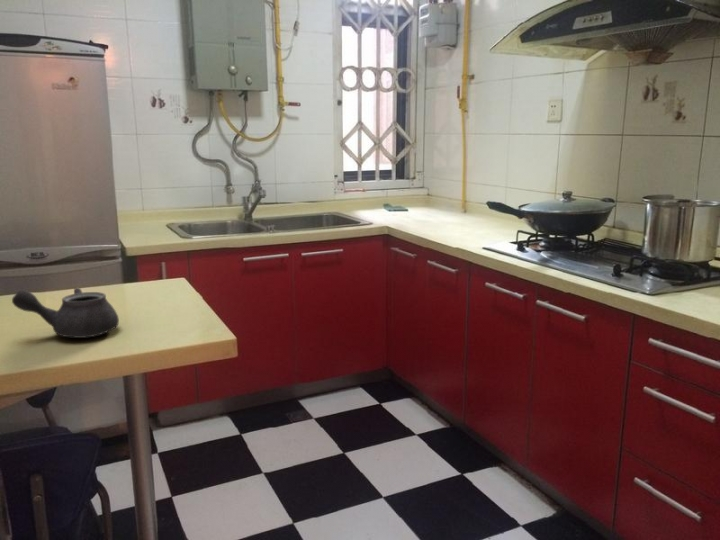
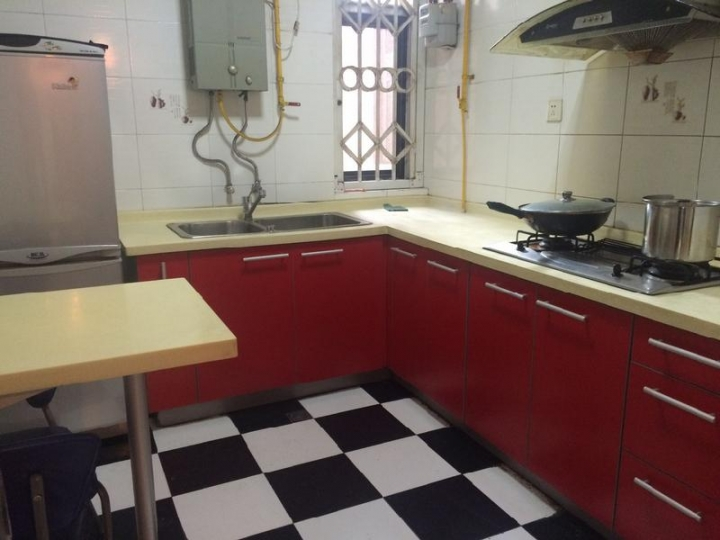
- teapot [11,287,120,339]
